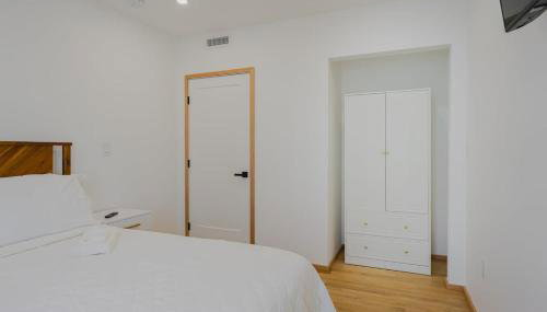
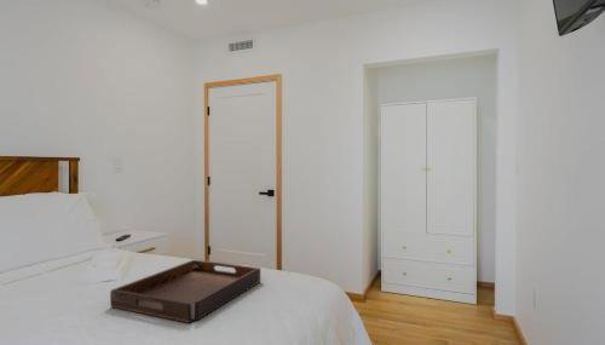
+ serving tray [109,259,261,324]
